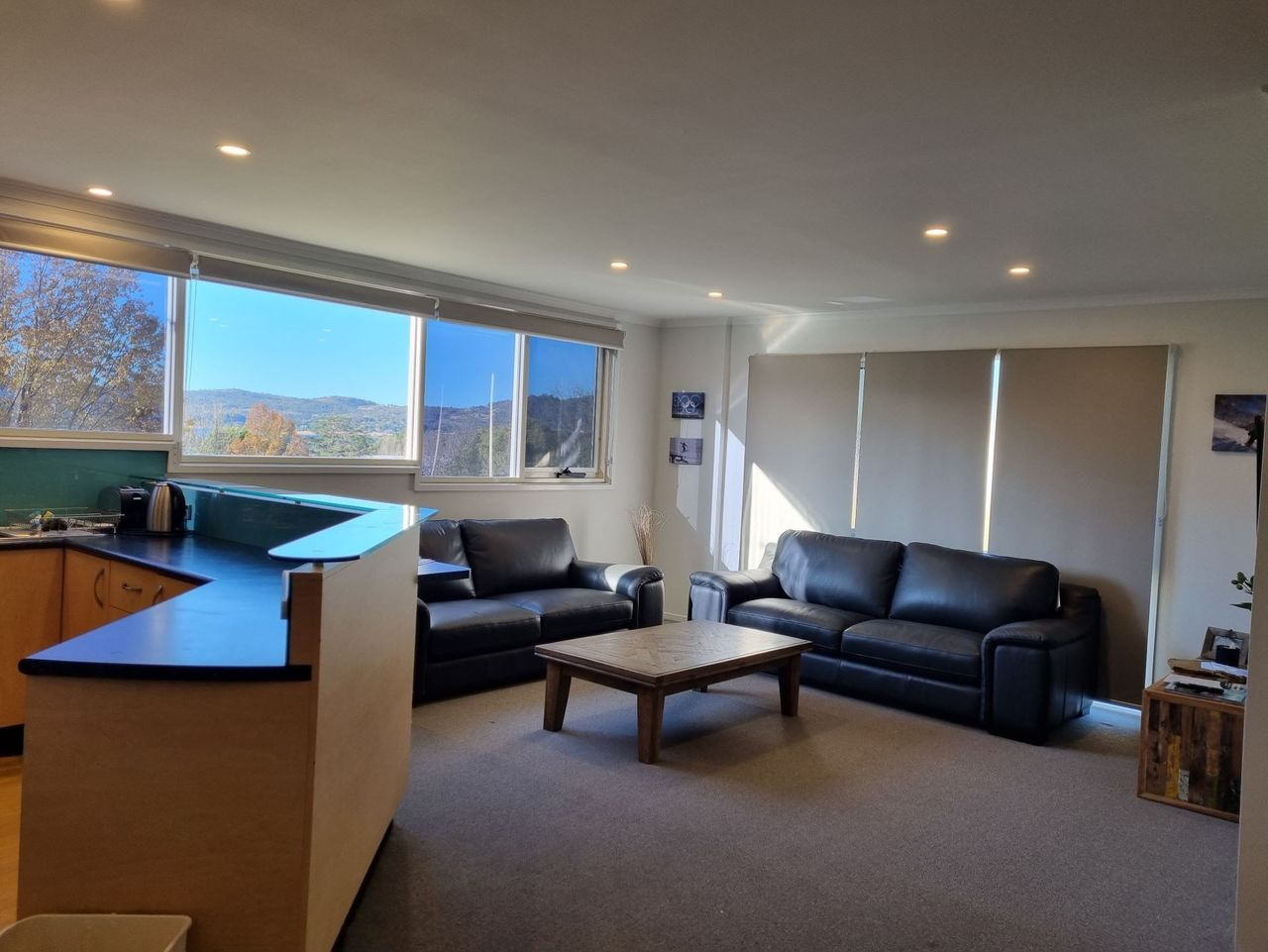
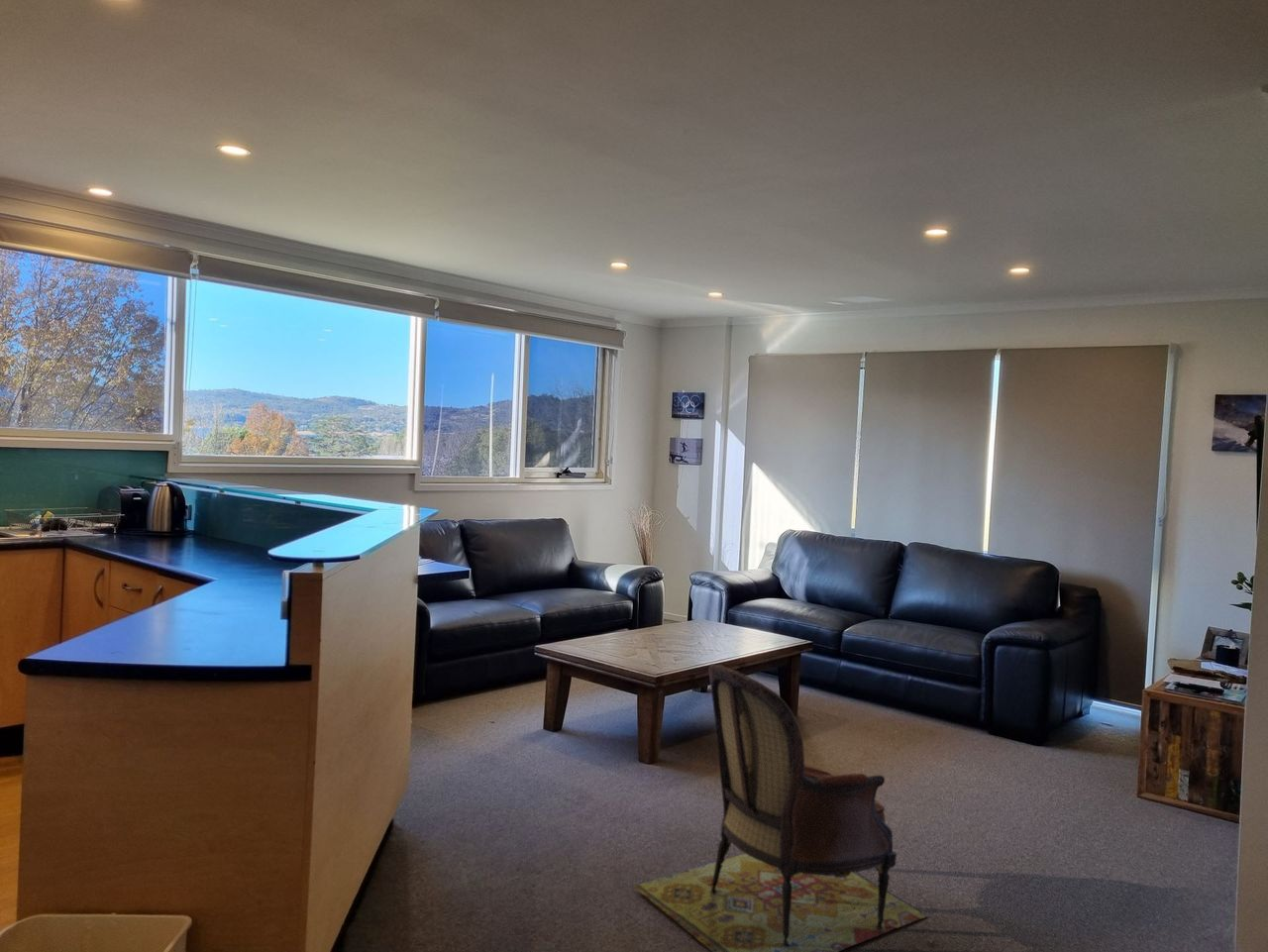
+ armchair [632,663,927,952]
